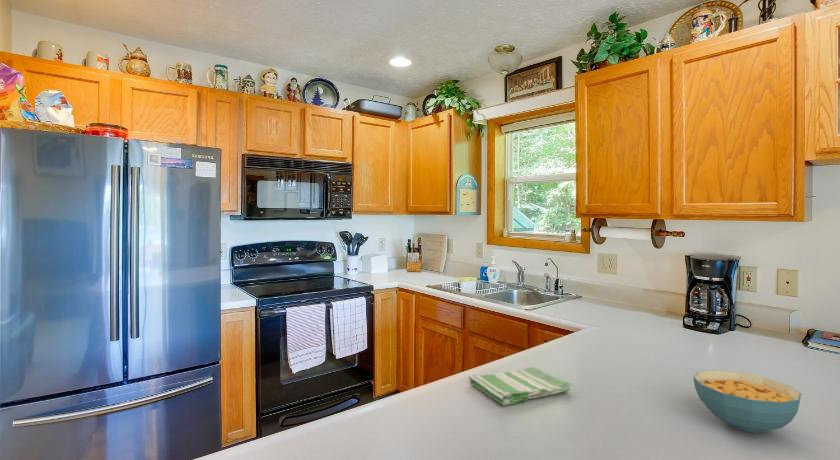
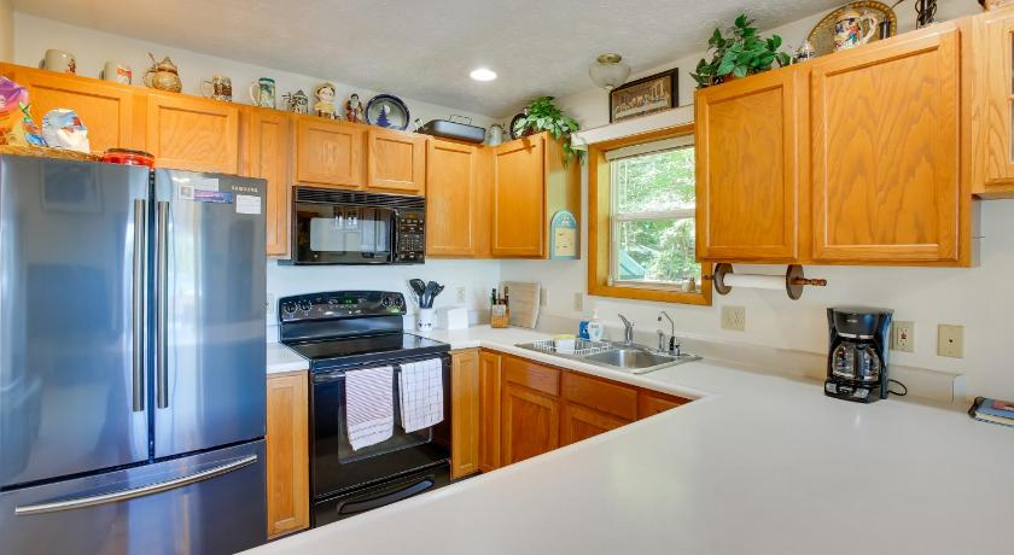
- dish towel [468,366,573,407]
- cereal bowl [692,369,802,434]
